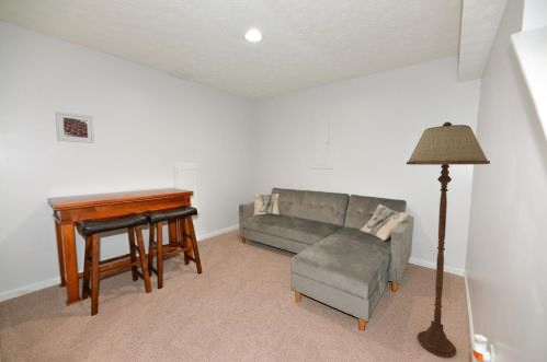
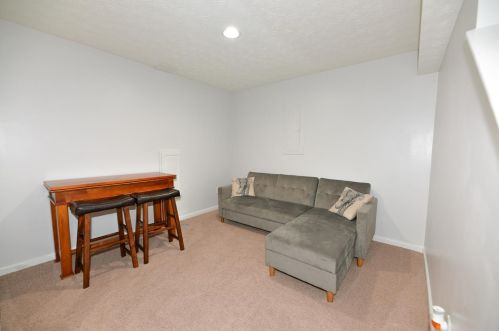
- floor lamp [406,121,491,359]
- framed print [54,110,95,144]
